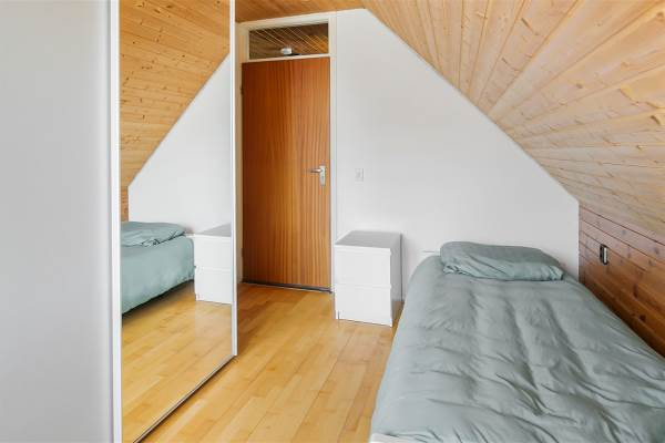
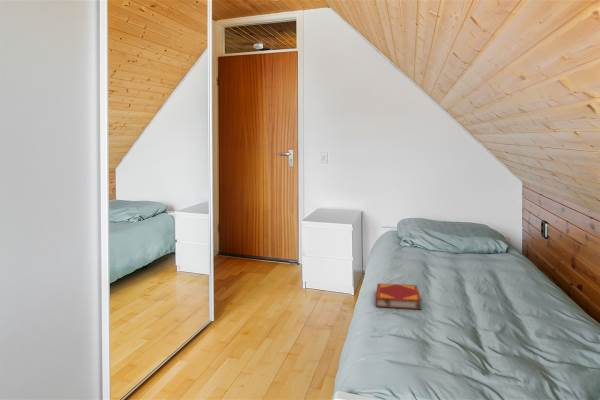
+ hardback book [375,282,423,311]
